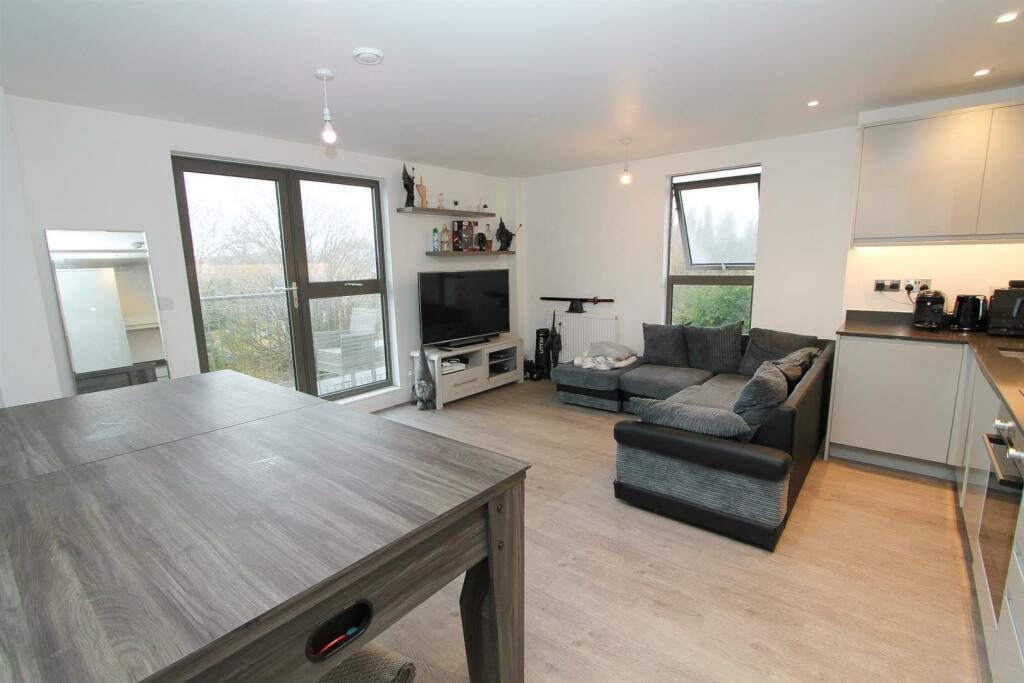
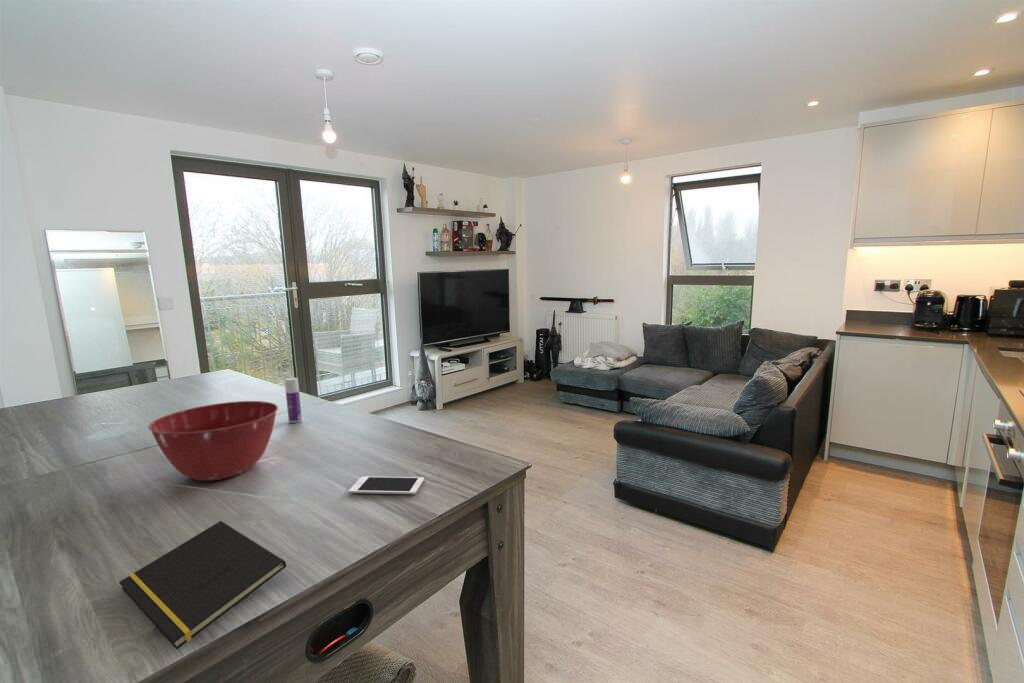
+ notepad [118,520,287,650]
+ bottle [284,377,303,424]
+ cell phone [348,475,425,495]
+ mixing bowl [147,400,279,482]
